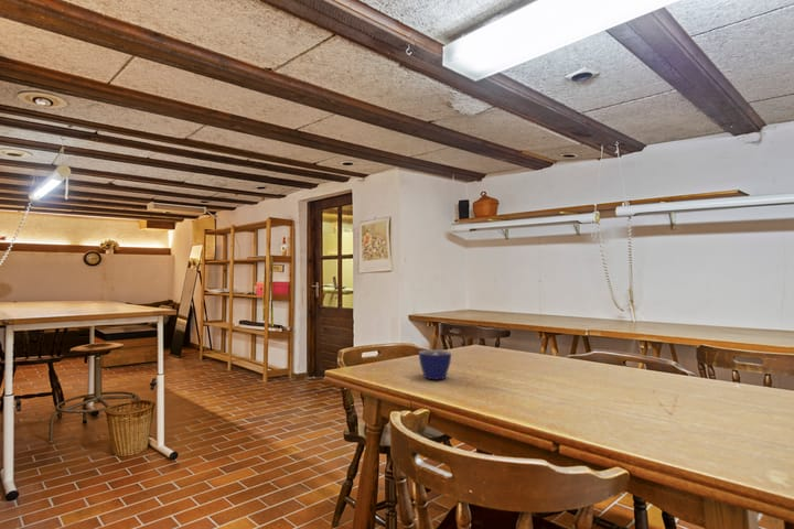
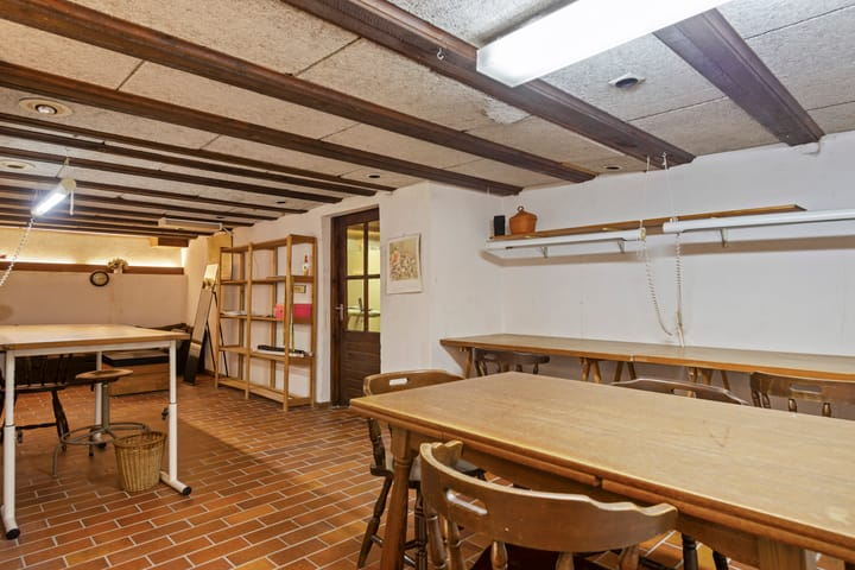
- cup [418,348,452,381]
